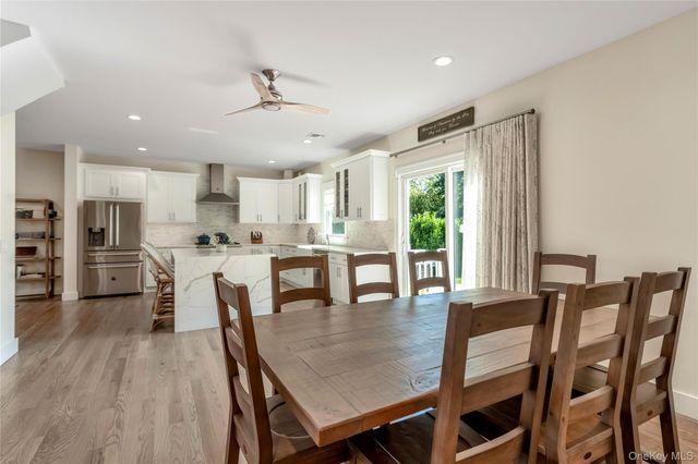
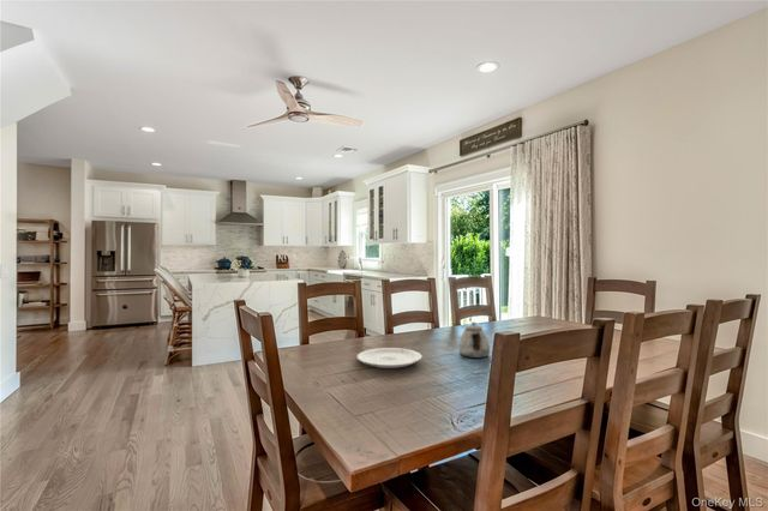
+ teapot [457,321,491,359]
+ plate [356,347,422,369]
